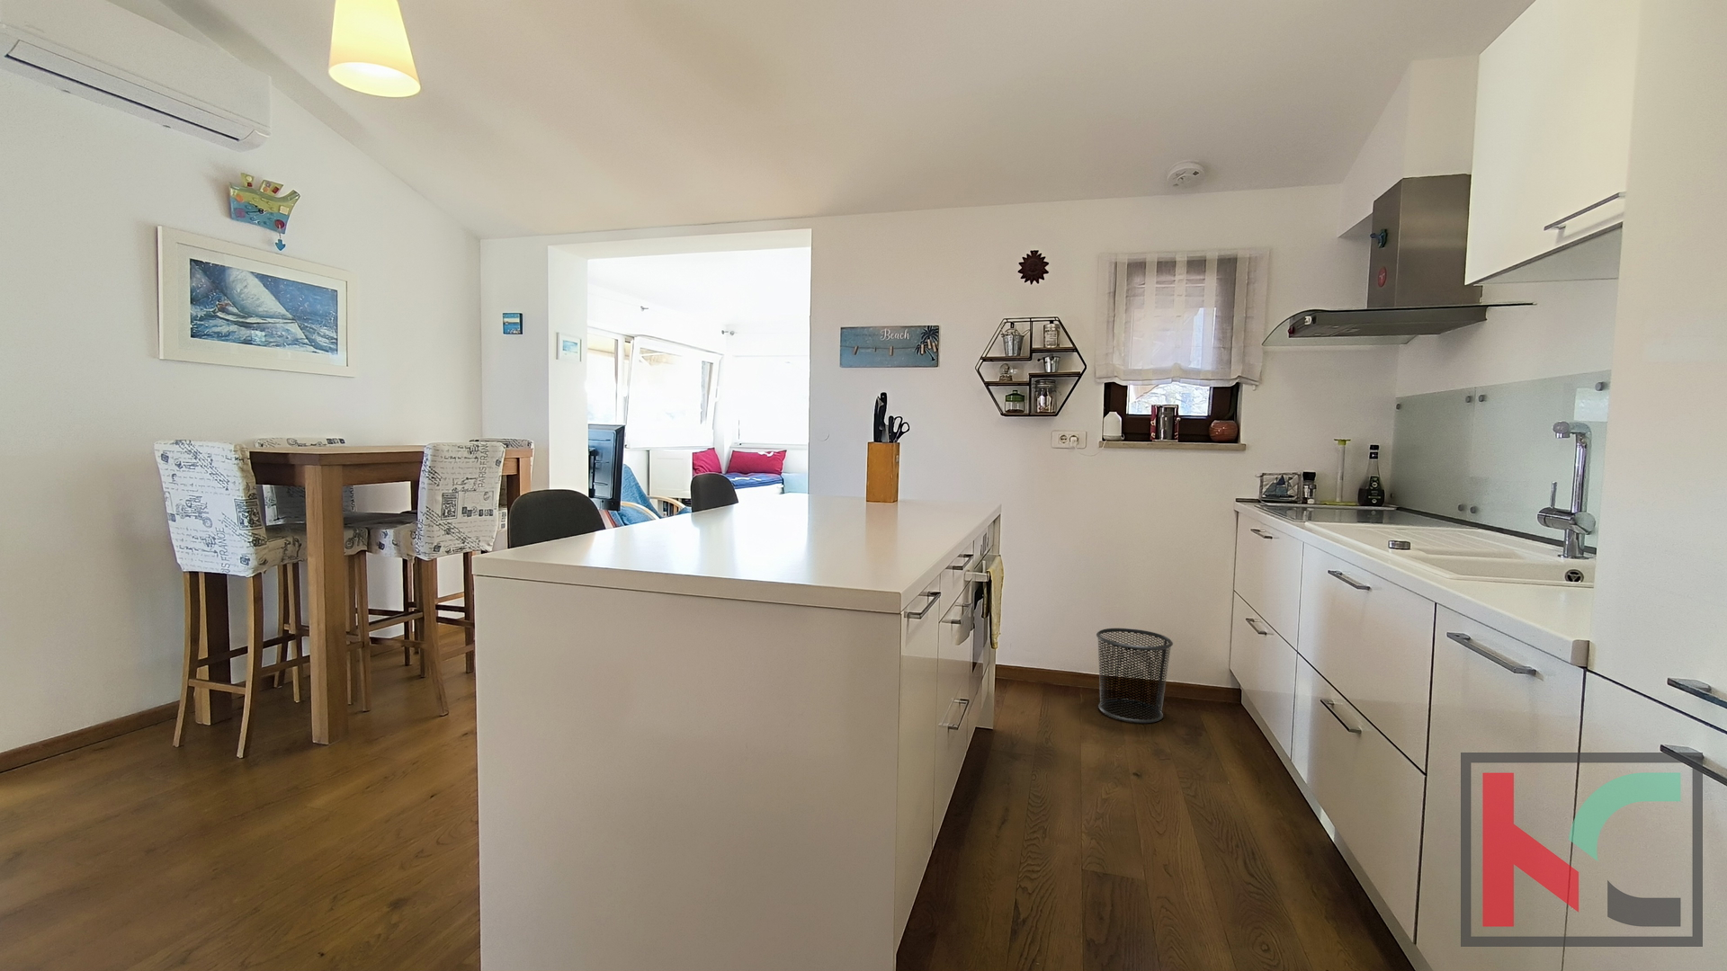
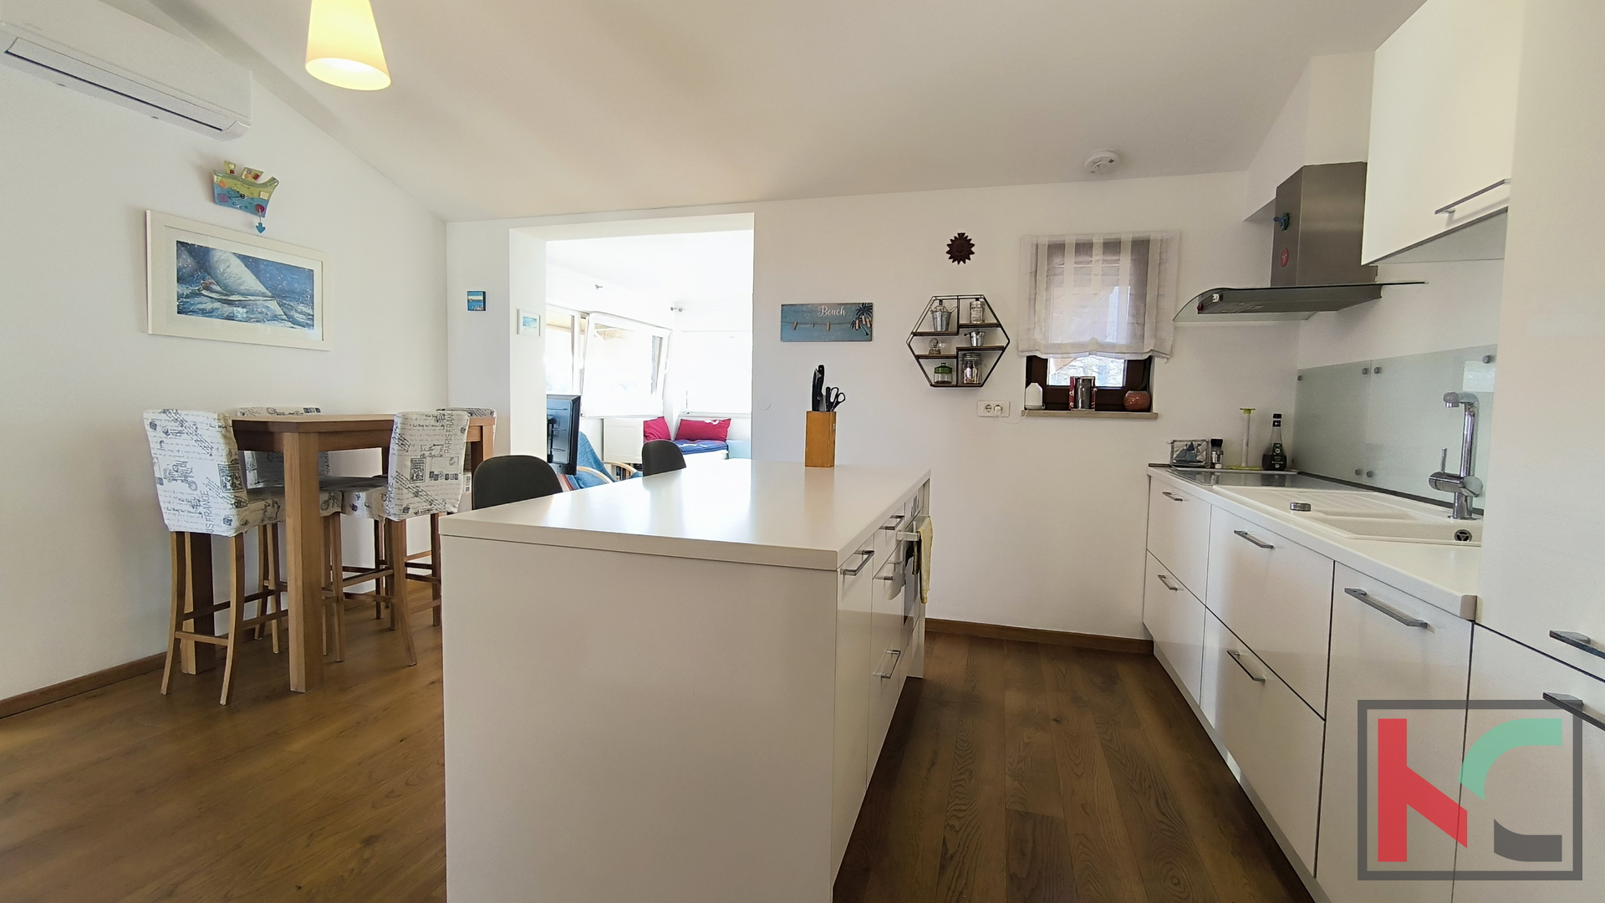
- trash can [1096,627,1174,723]
